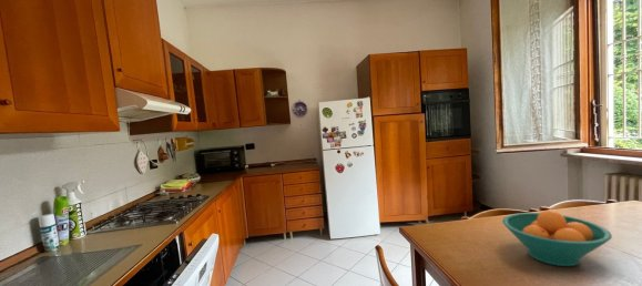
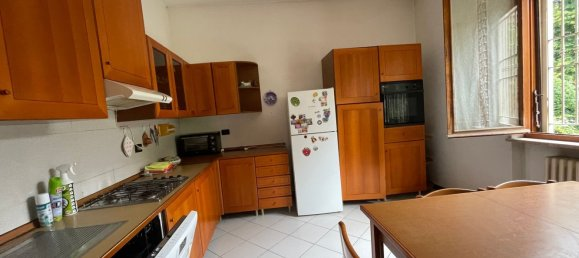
- fruit bowl [501,210,613,267]
